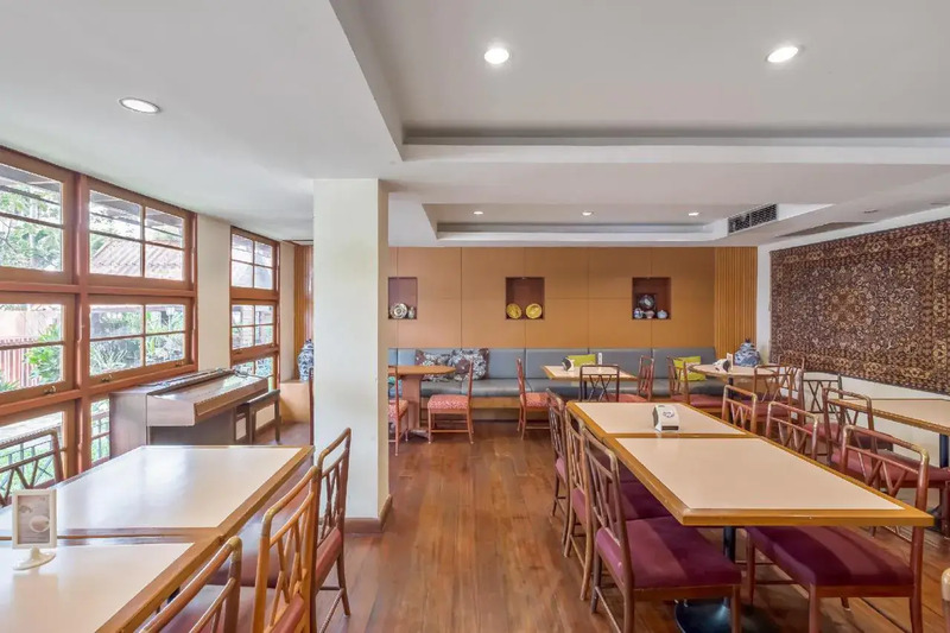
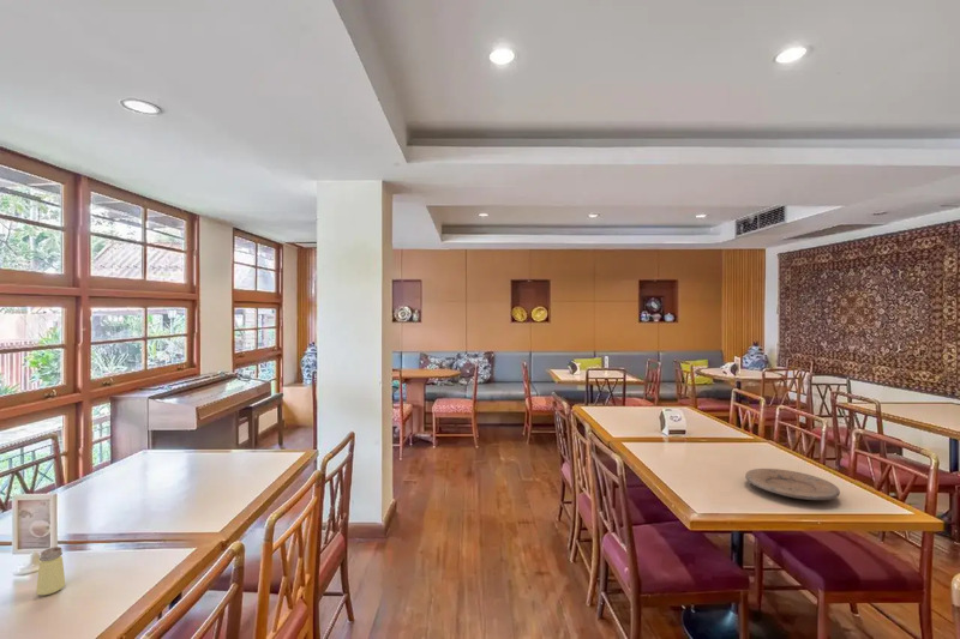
+ plate [744,468,841,501]
+ saltshaker [35,545,66,596]
